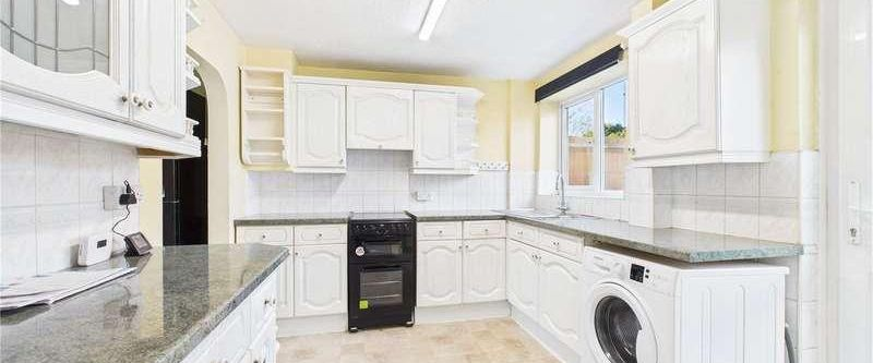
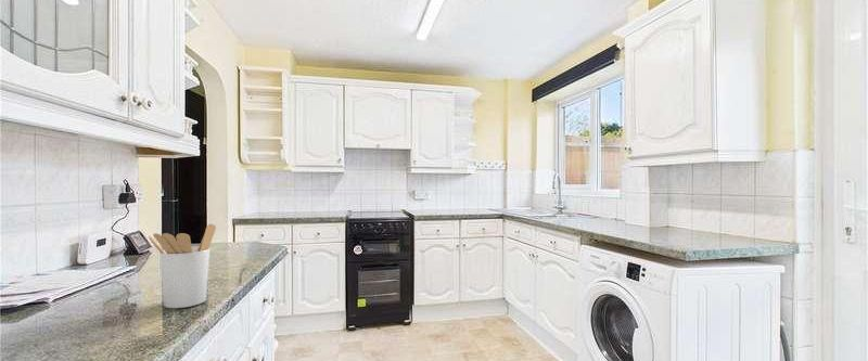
+ utensil holder [148,222,217,309]
